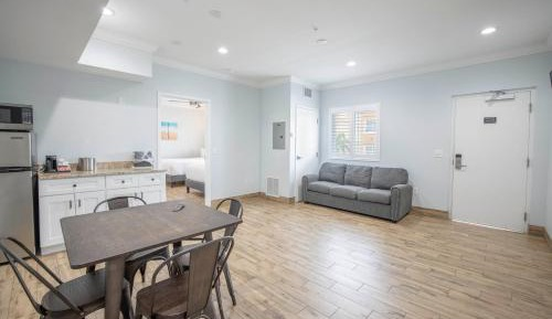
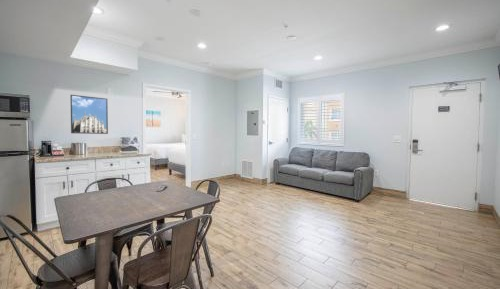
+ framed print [69,94,109,135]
